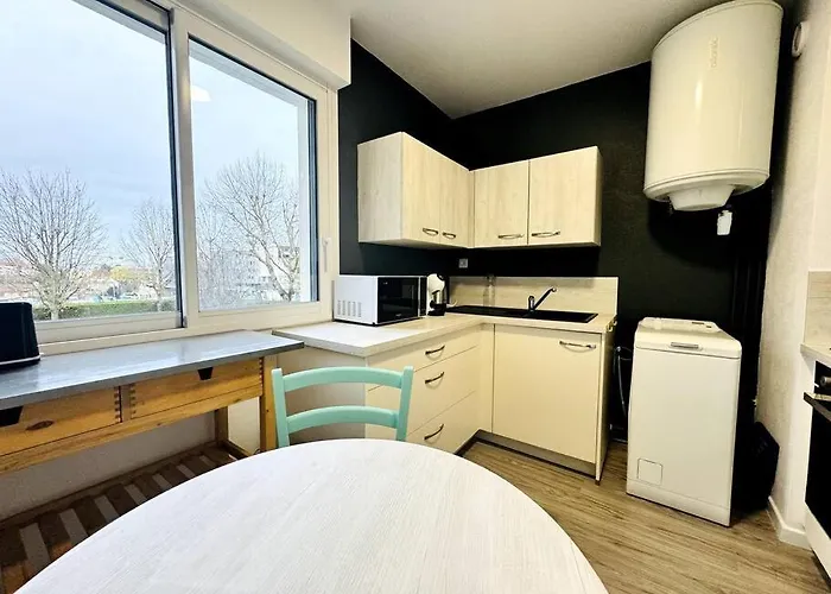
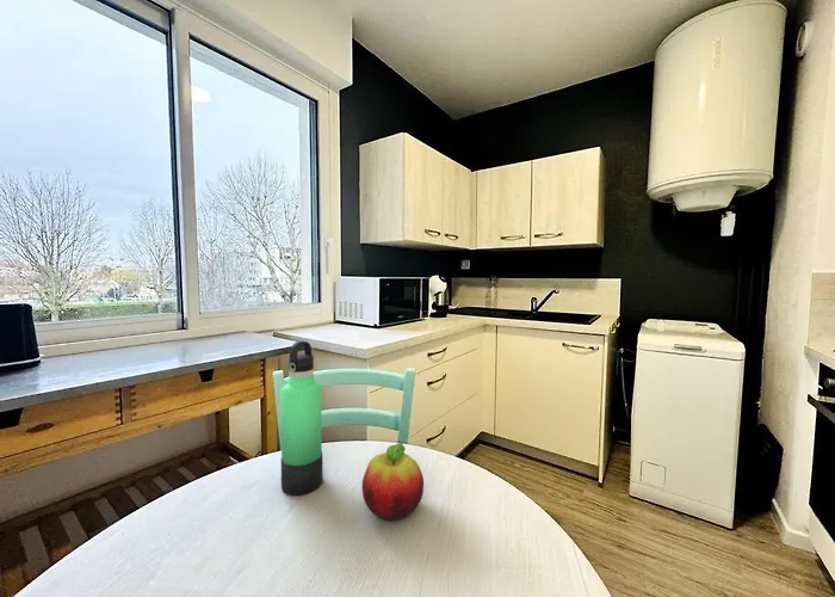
+ thermos bottle [279,340,323,497]
+ fruit [361,442,425,522]
